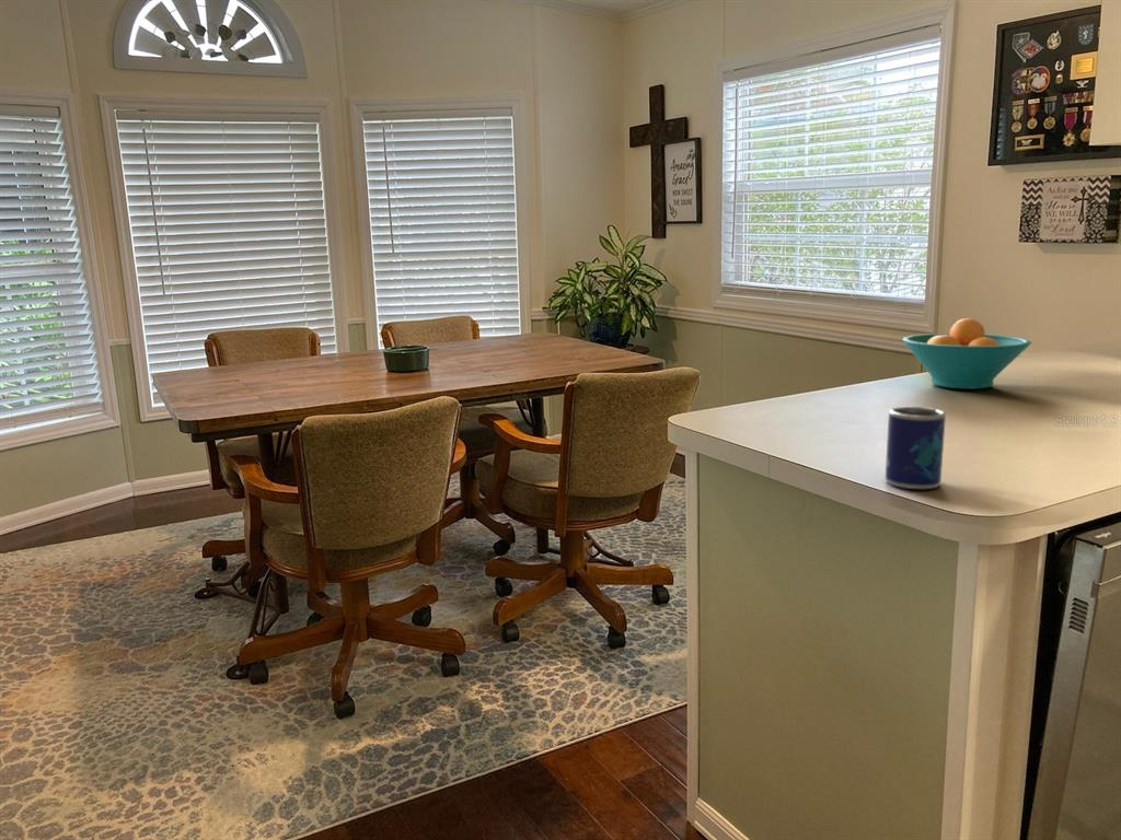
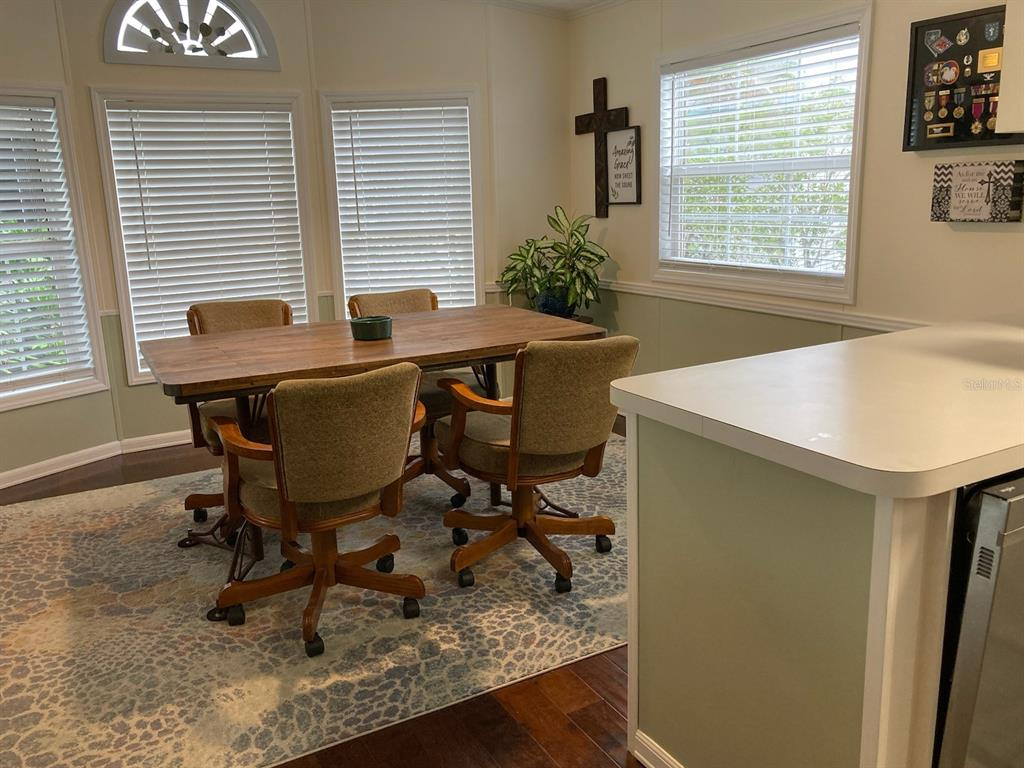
- fruit bowl [901,317,1032,390]
- mug [885,406,947,490]
